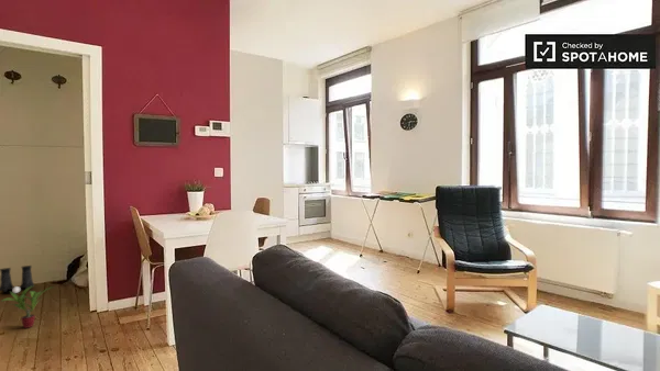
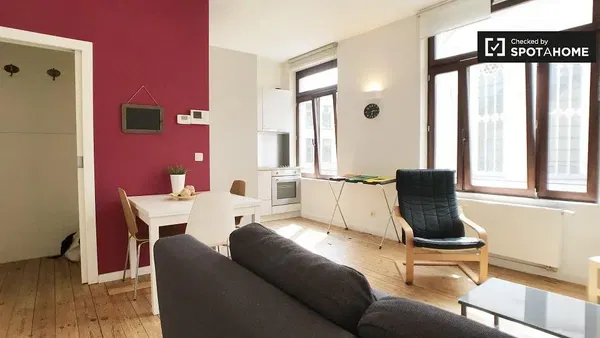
- boots [0,265,35,294]
- potted plant [0,284,55,329]
